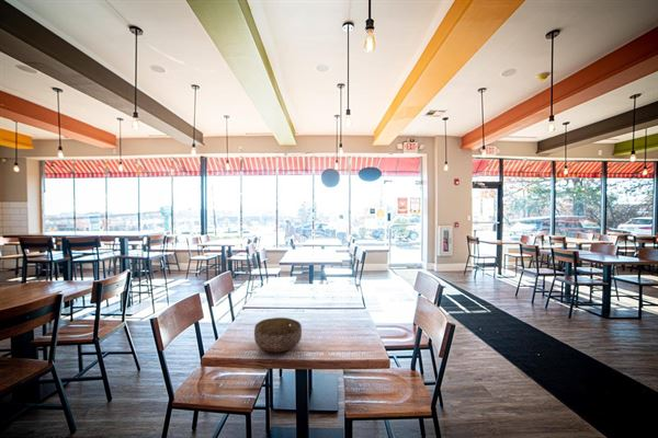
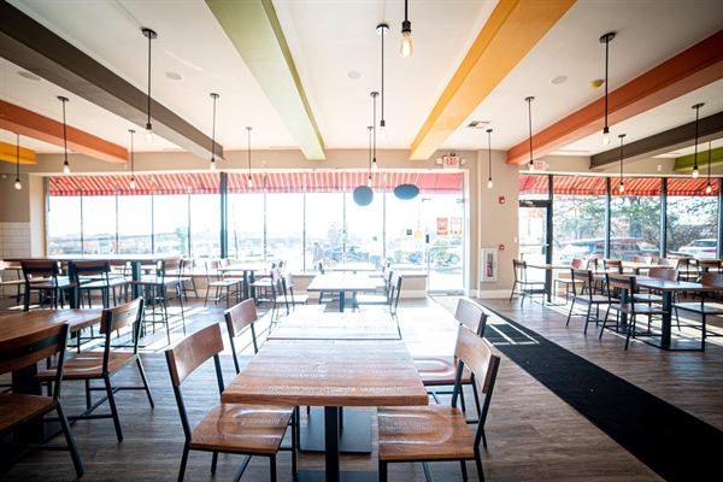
- bowl [253,316,303,353]
